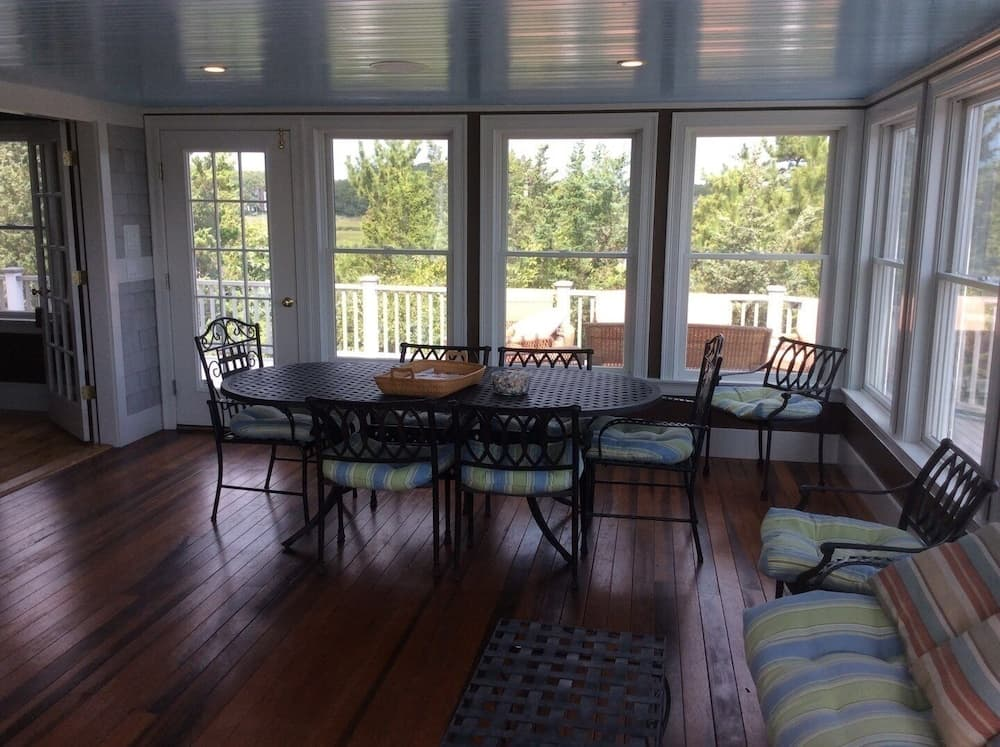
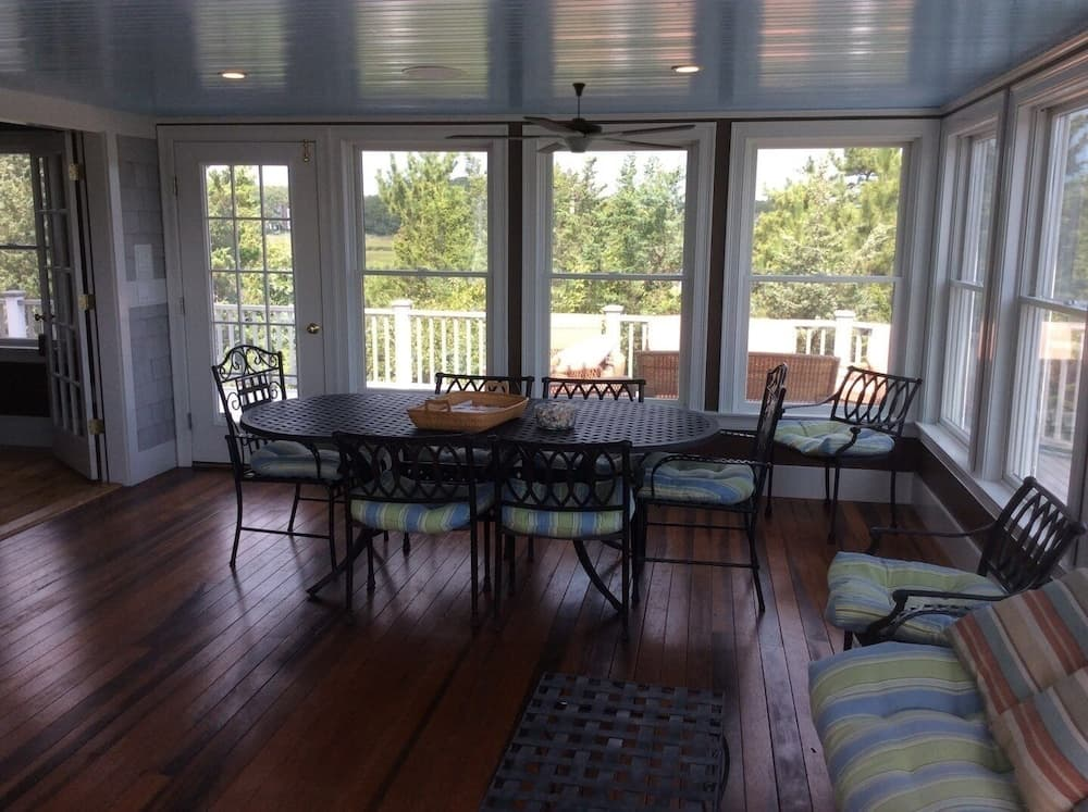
+ ceiling fan [444,82,697,155]
